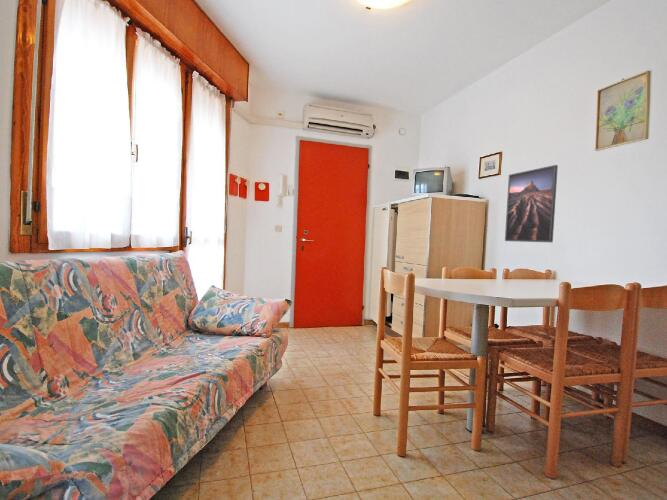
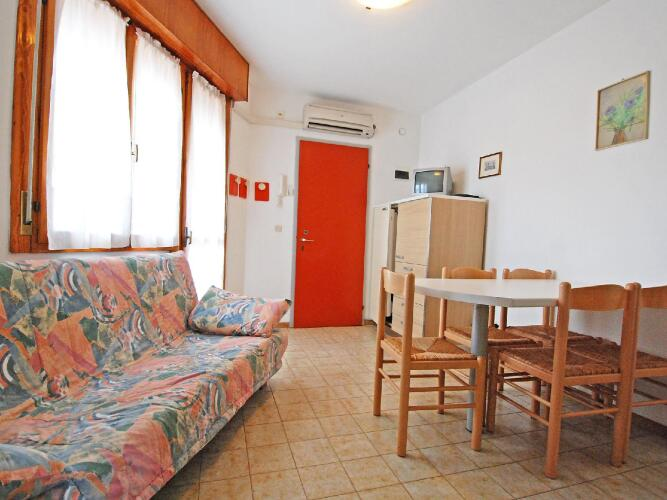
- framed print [504,164,559,243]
